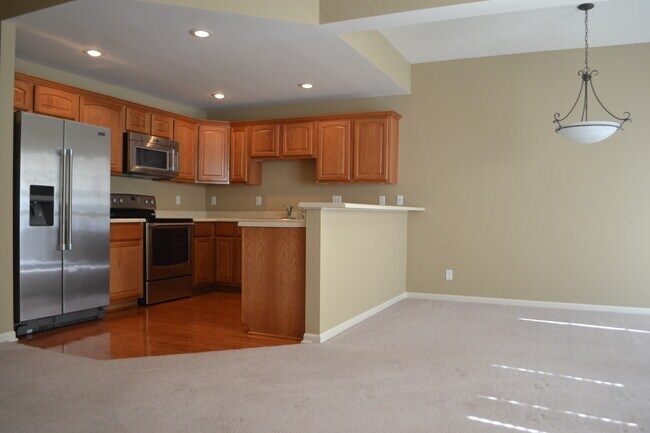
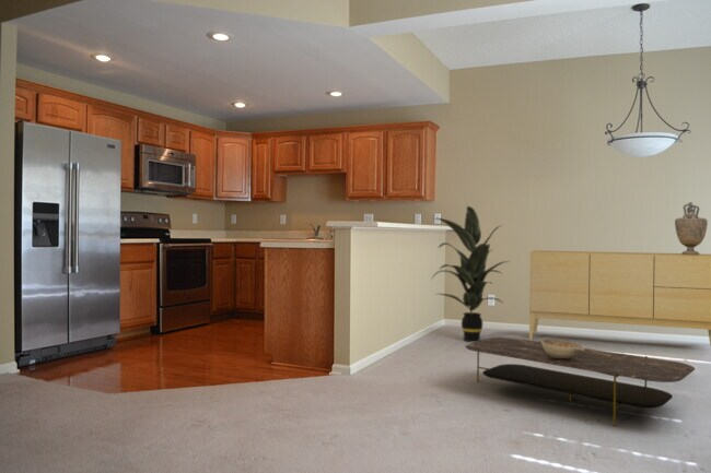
+ coffee table [464,336,696,428]
+ decorative bowl [537,339,585,358]
+ indoor plant [431,205,510,343]
+ sideboard [528,249,711,346]
+ decorative urn [674,201,709,255]
